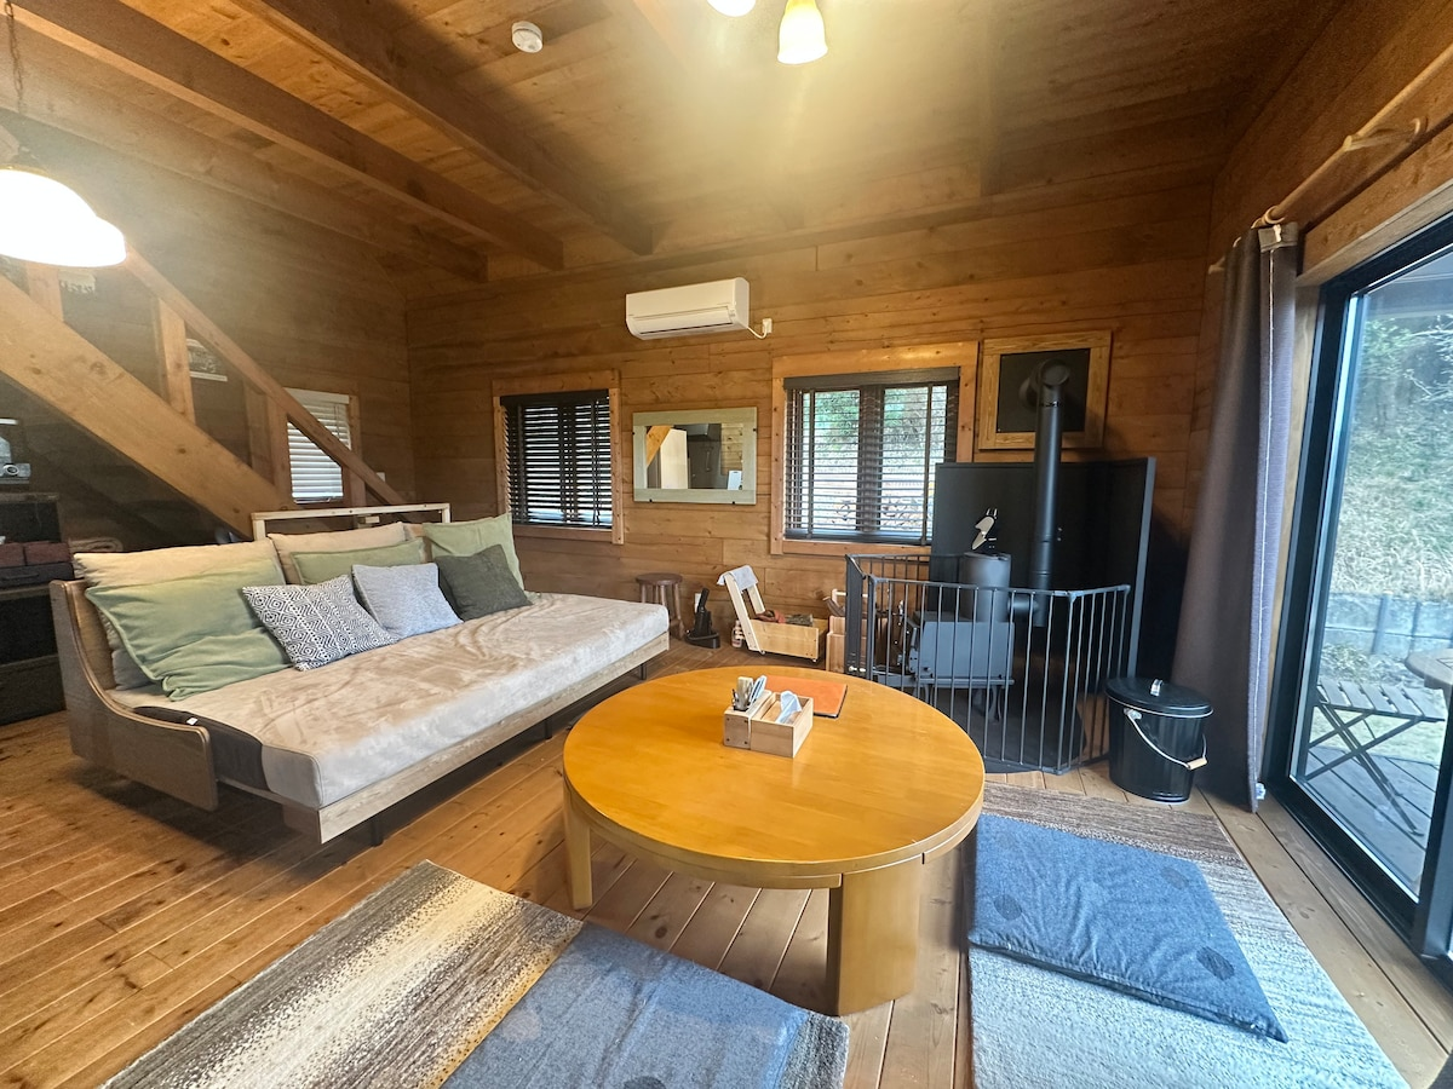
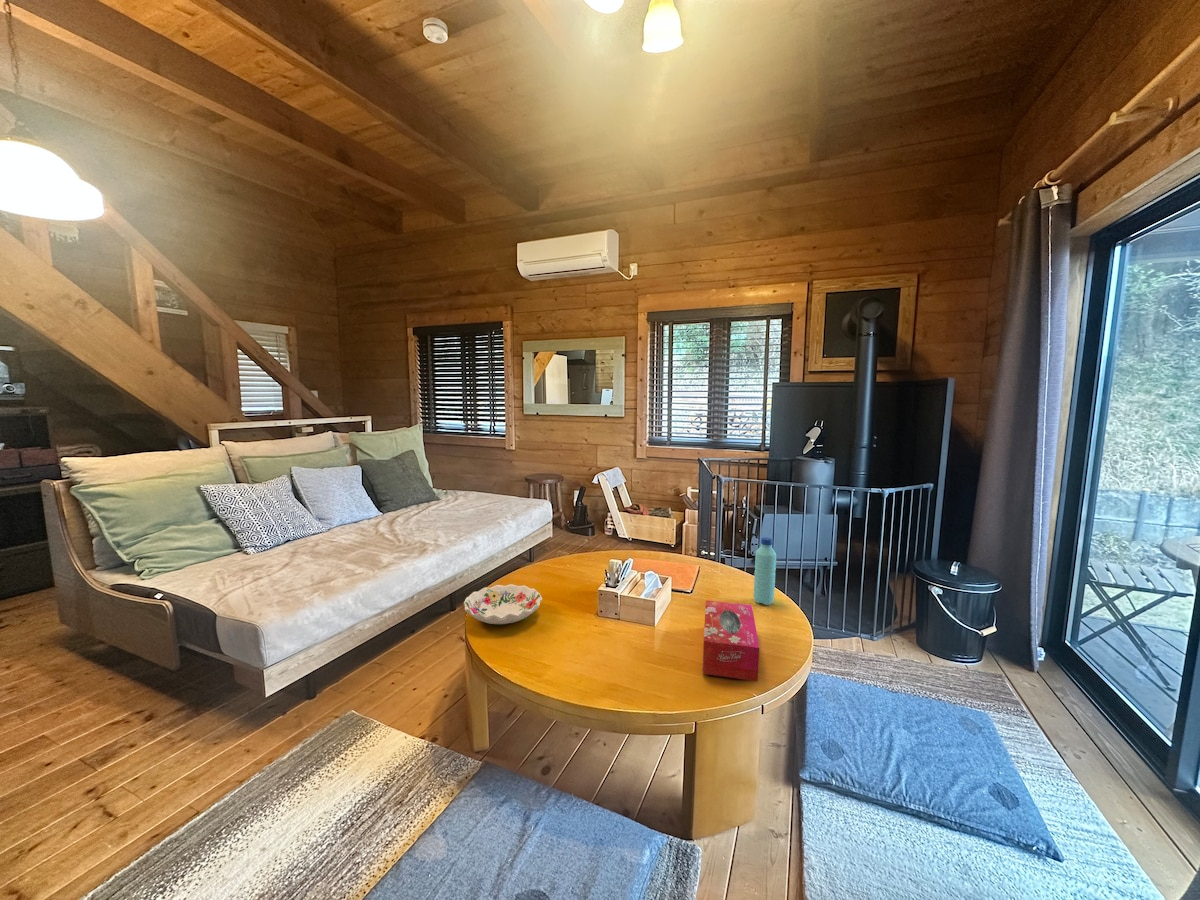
+ tissue box [702,599,760,682]
+ decorative bowl [463,583,543,625]
+ water bottle [753,536,777,606]
